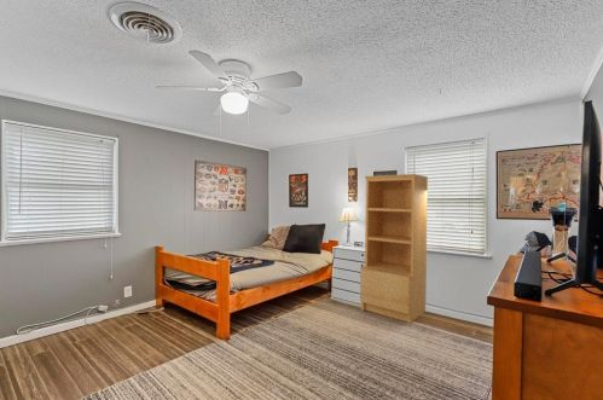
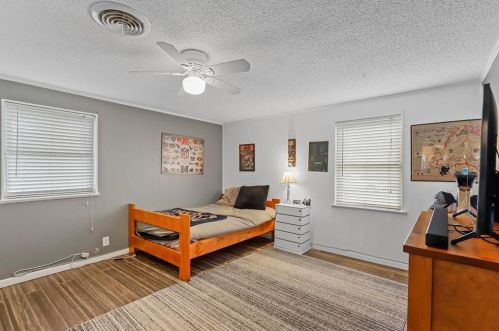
- bookcase [359,173,429,325]
